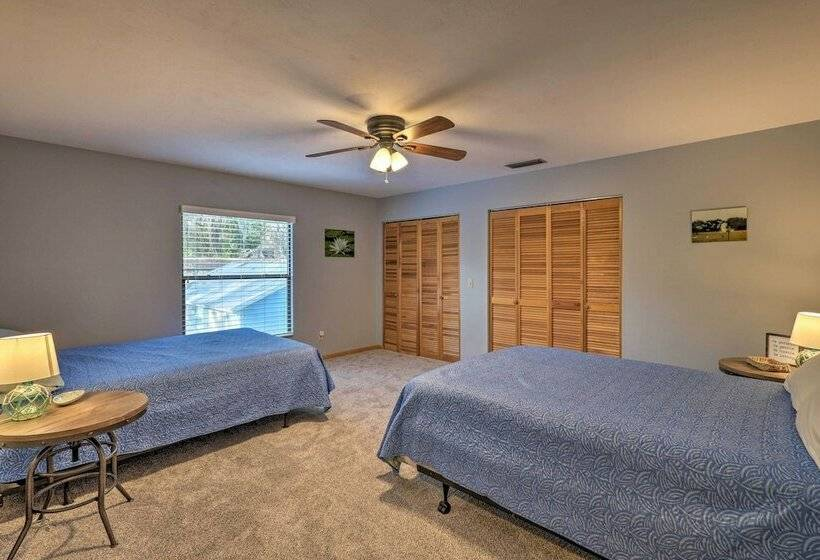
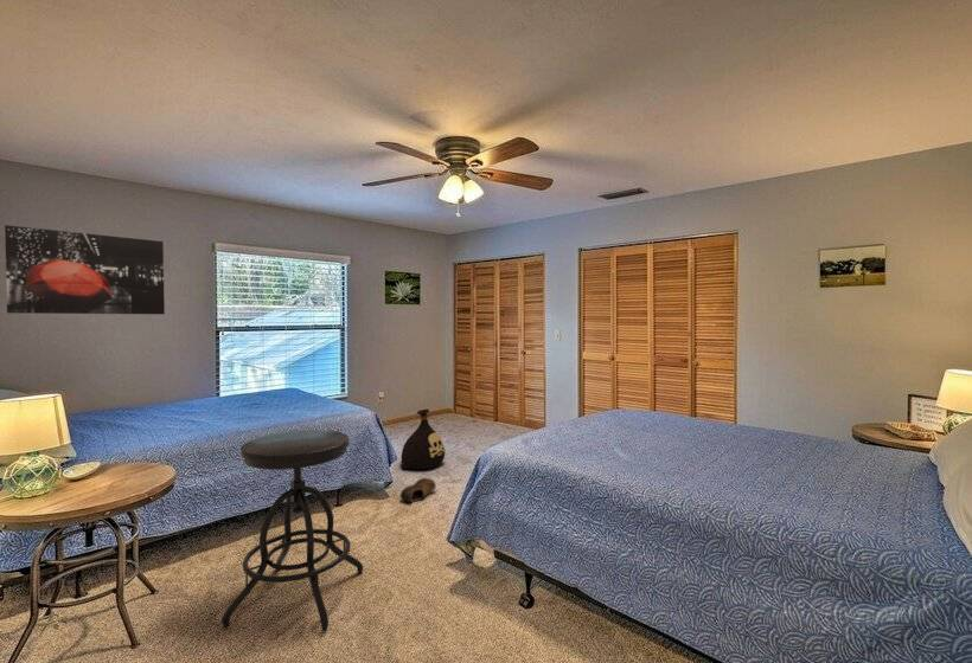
+ bag [401,408,447,471]
+ wall art [4,224,166,315]
+ stool [220,429,364,632]
+ shoe [398,477,437,503]
